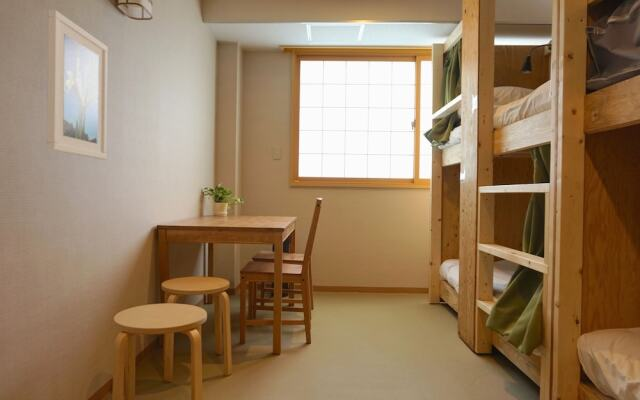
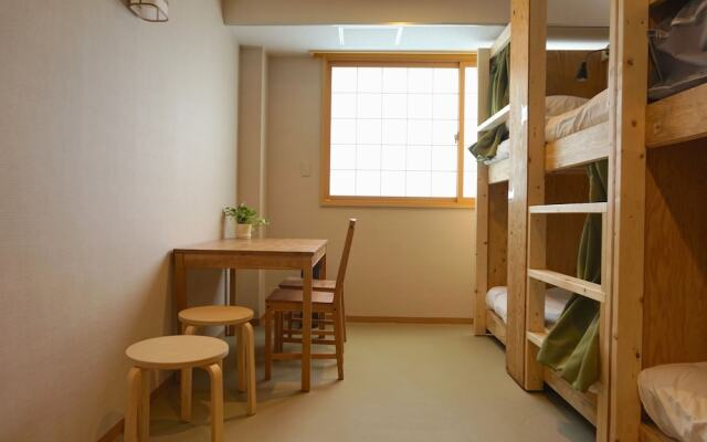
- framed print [46,9,109,160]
